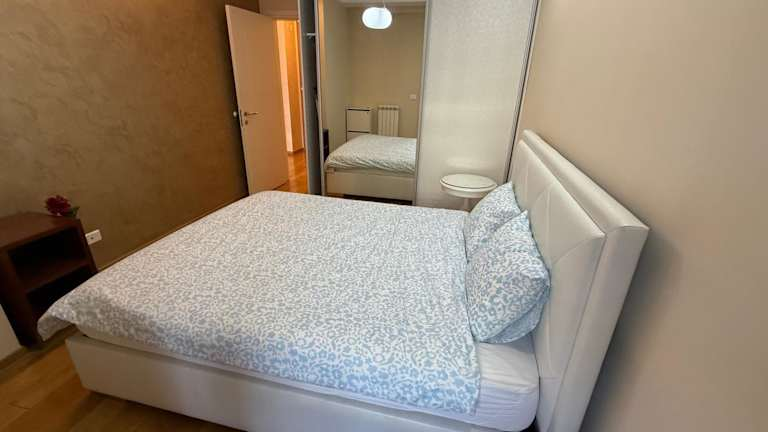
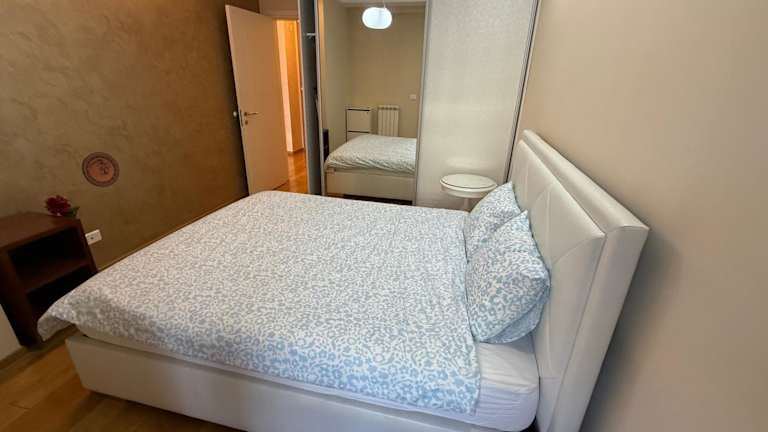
+ decorative plate [81,151,120,188]
